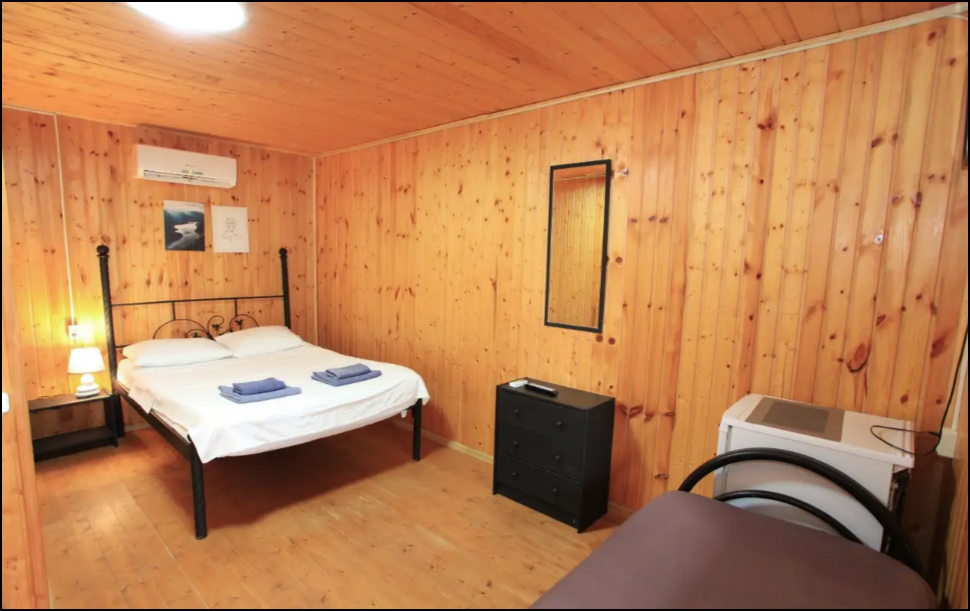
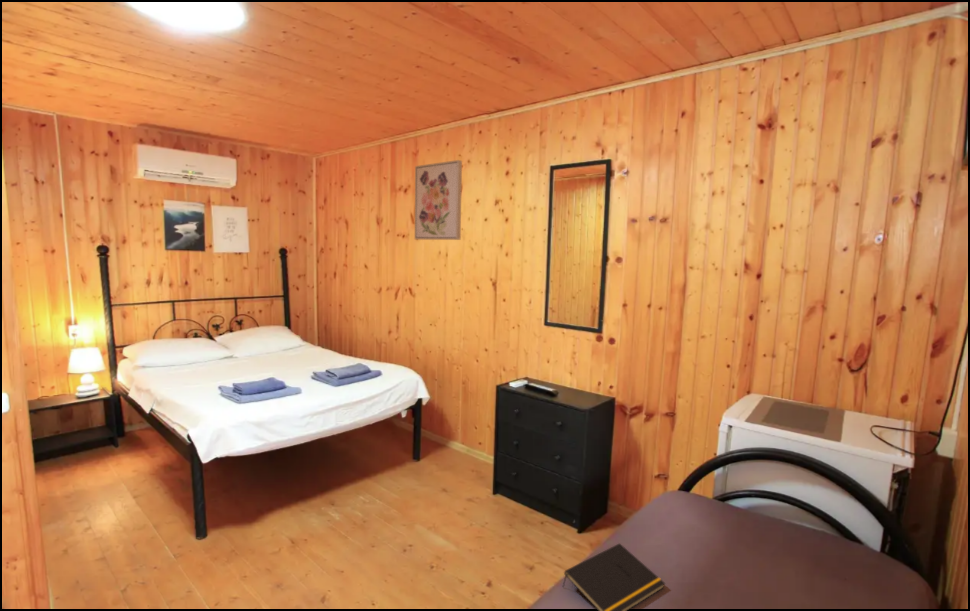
+ notepad [562,542,666,611]
+ wall art [414,159,463,241]
